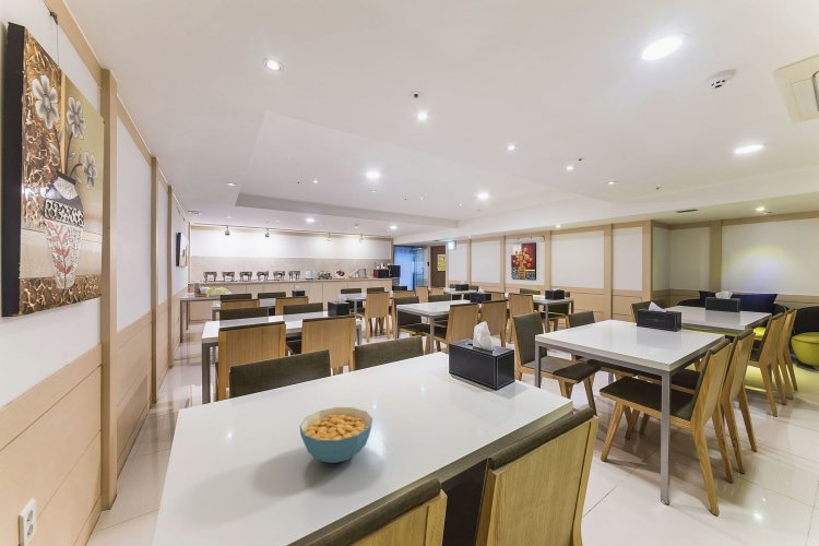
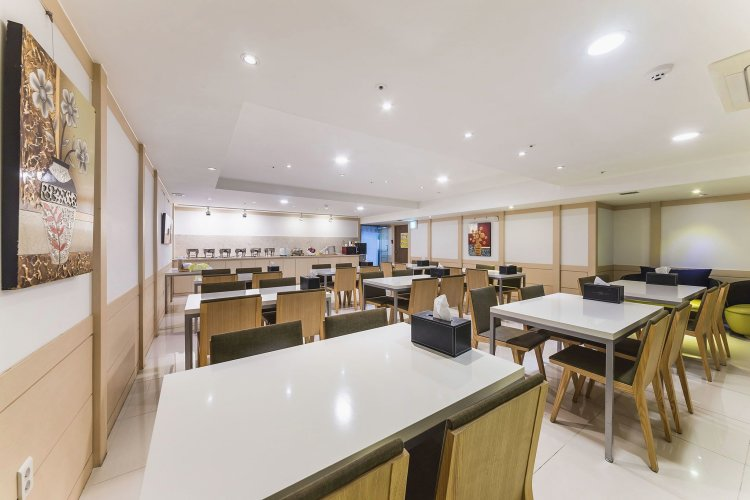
- cereal bowl [298,406,373,464]
